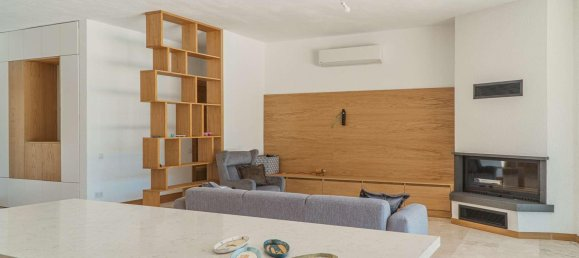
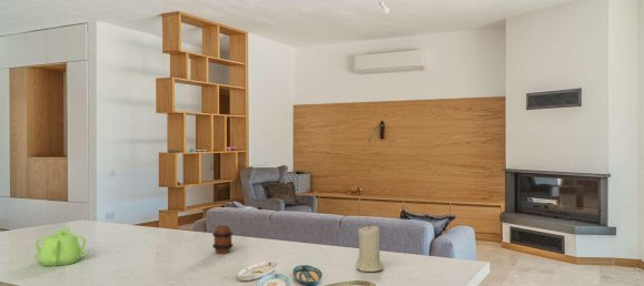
+ candle [355,223,385,273]
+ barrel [211,225,234,255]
+ teapot [33,226,88,267]
